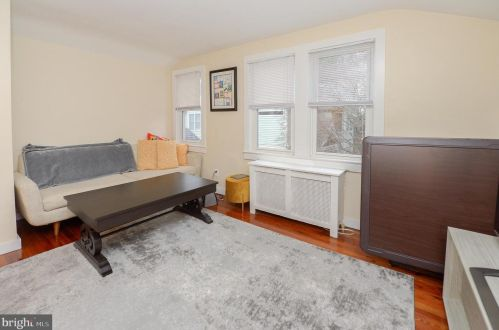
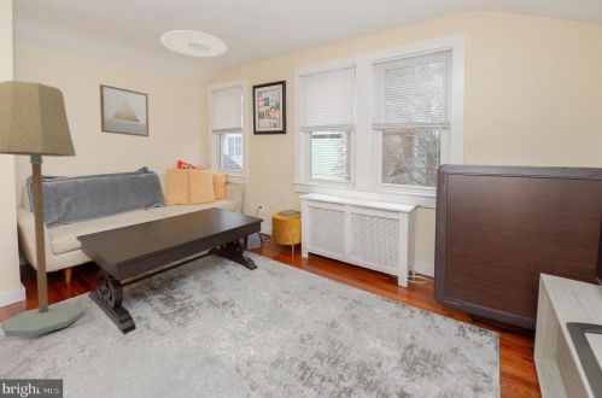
+ floor lamp [0,80,83,338]
+ wall art [99,83,150,137]
+ ceiling light [159,29,228,58]
